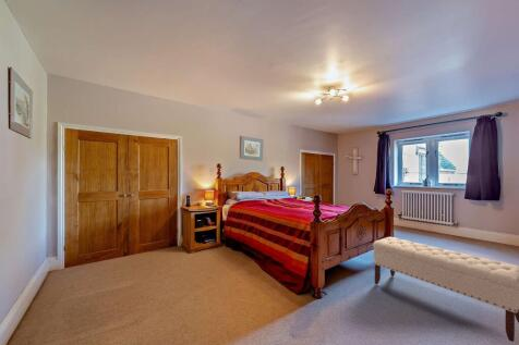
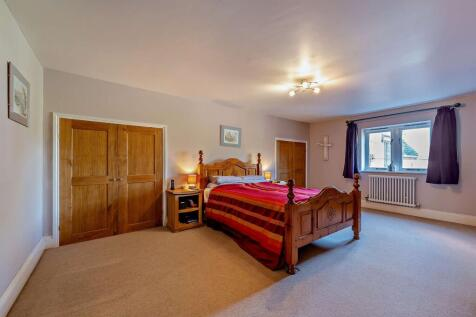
- bench [372,236,519,343]
